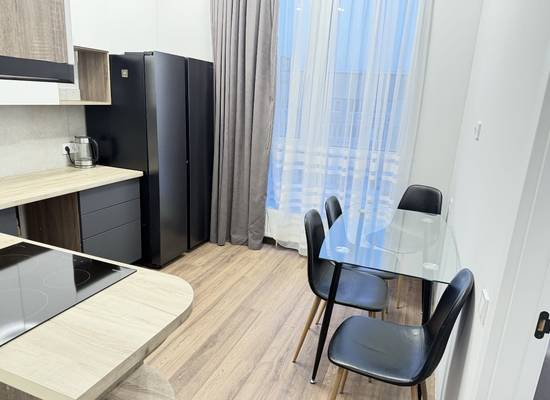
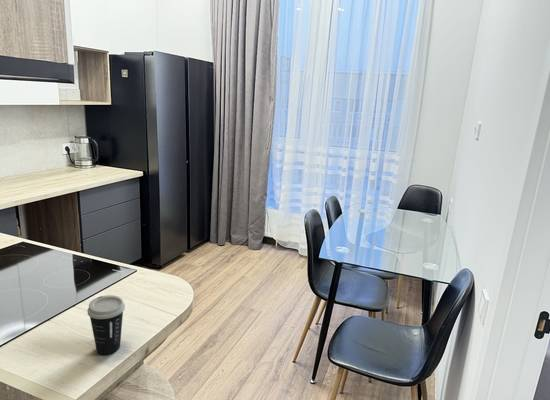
+ coffee cup [86,294,126,356]
